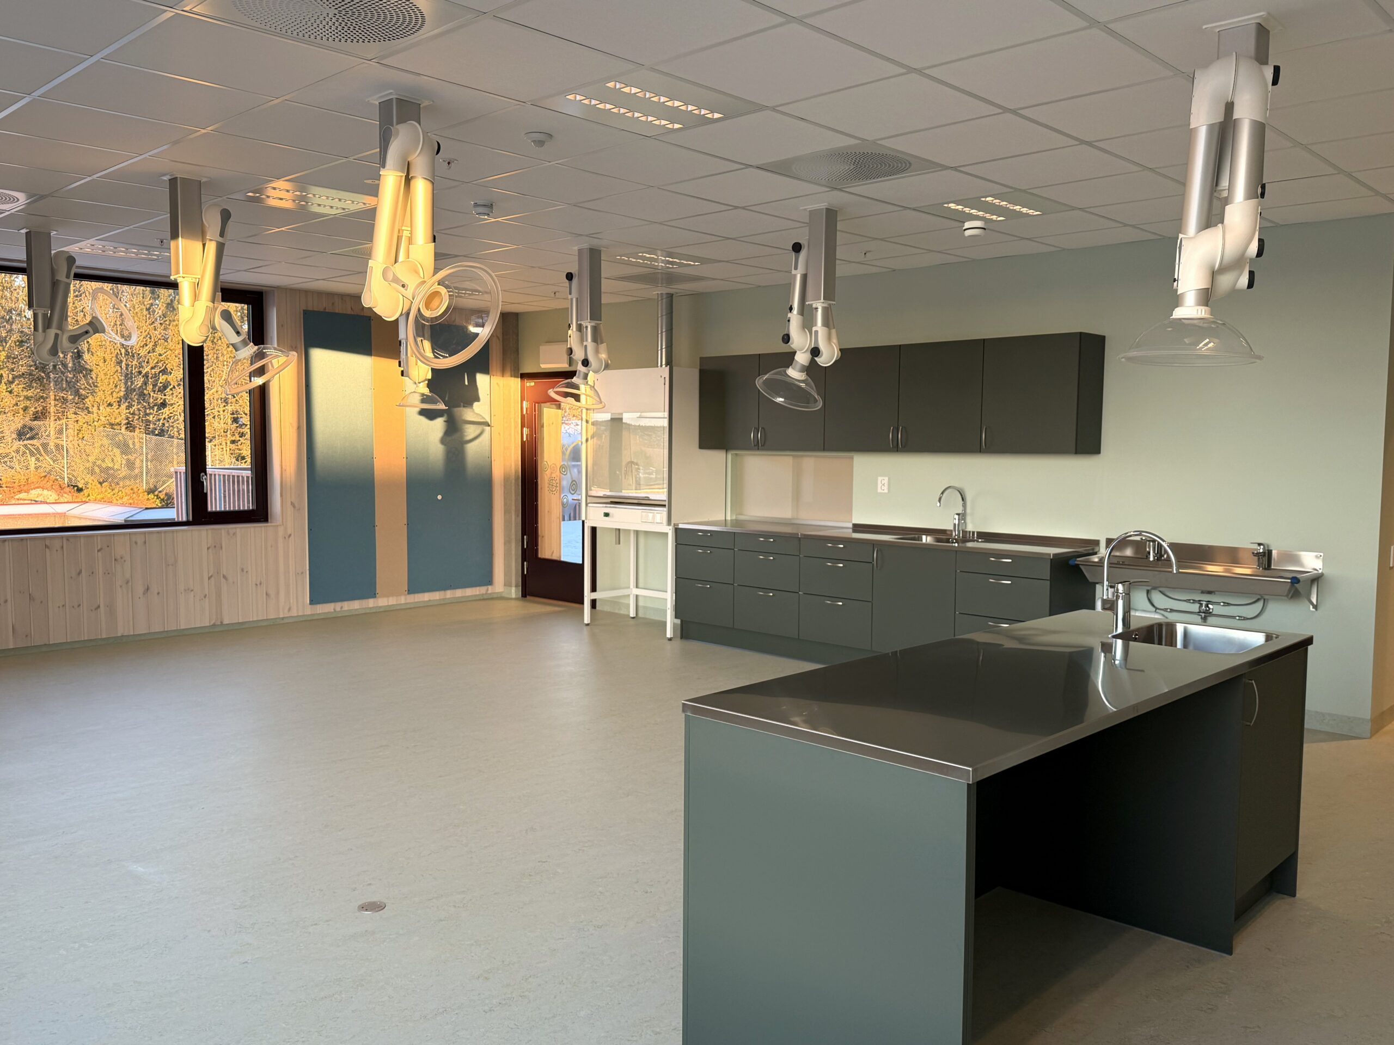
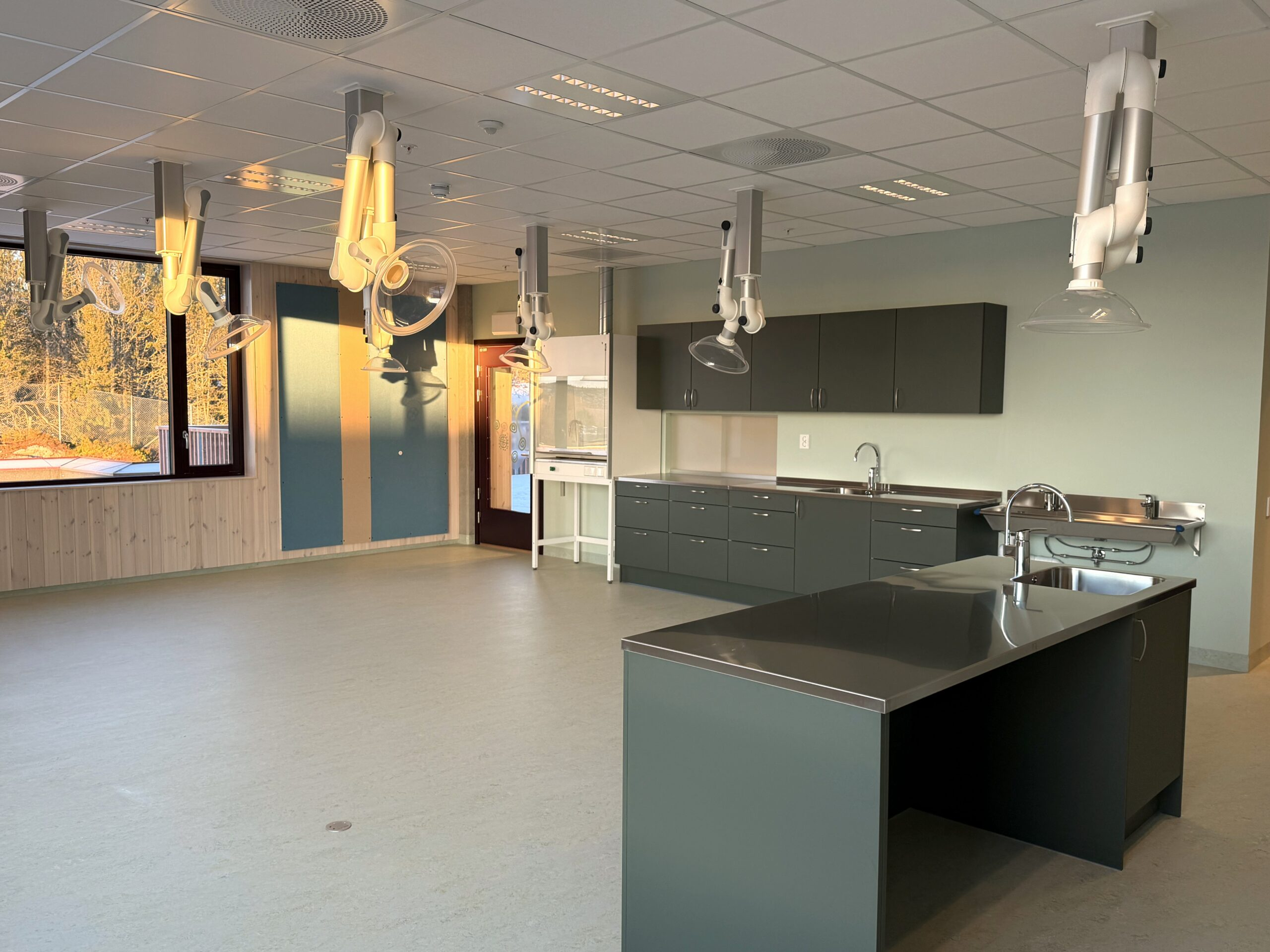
- smoke detector [963,221,987,238]
